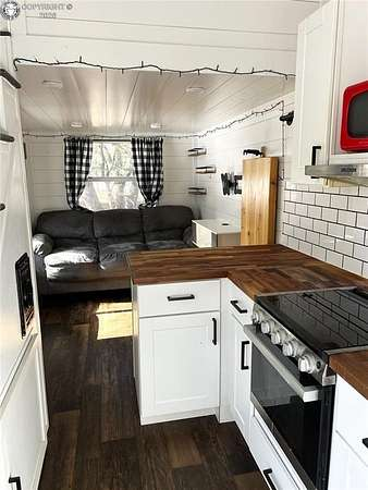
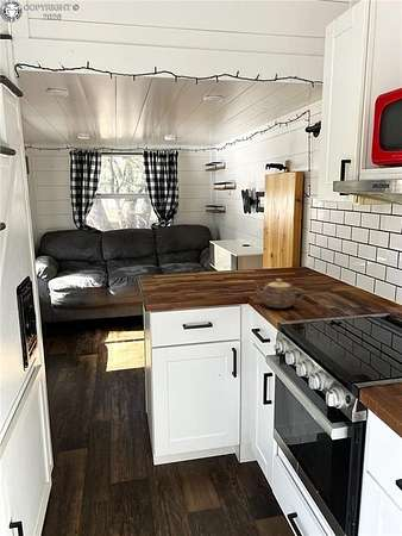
+ teapot [250,278,306,310]
